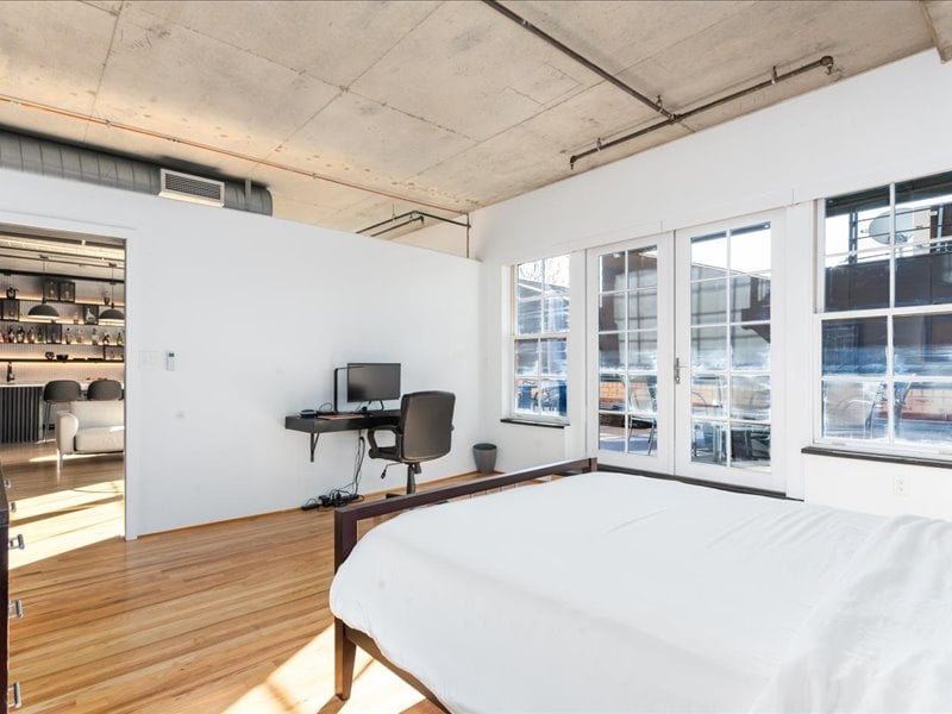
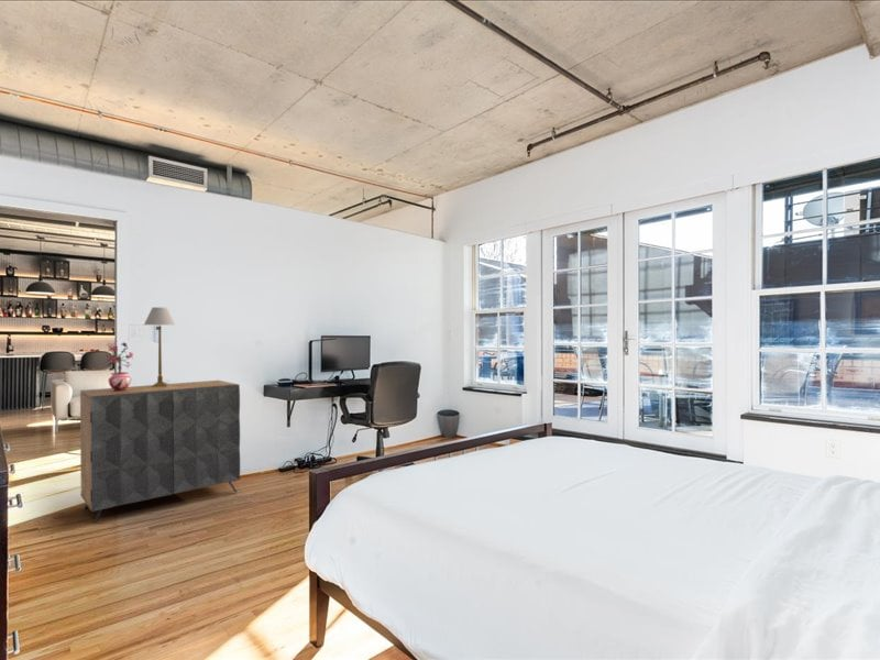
+ potted plant [106,341,134,392]
+ dresser [79,380,241,525]
+ table lamp [143,306,176,387]
